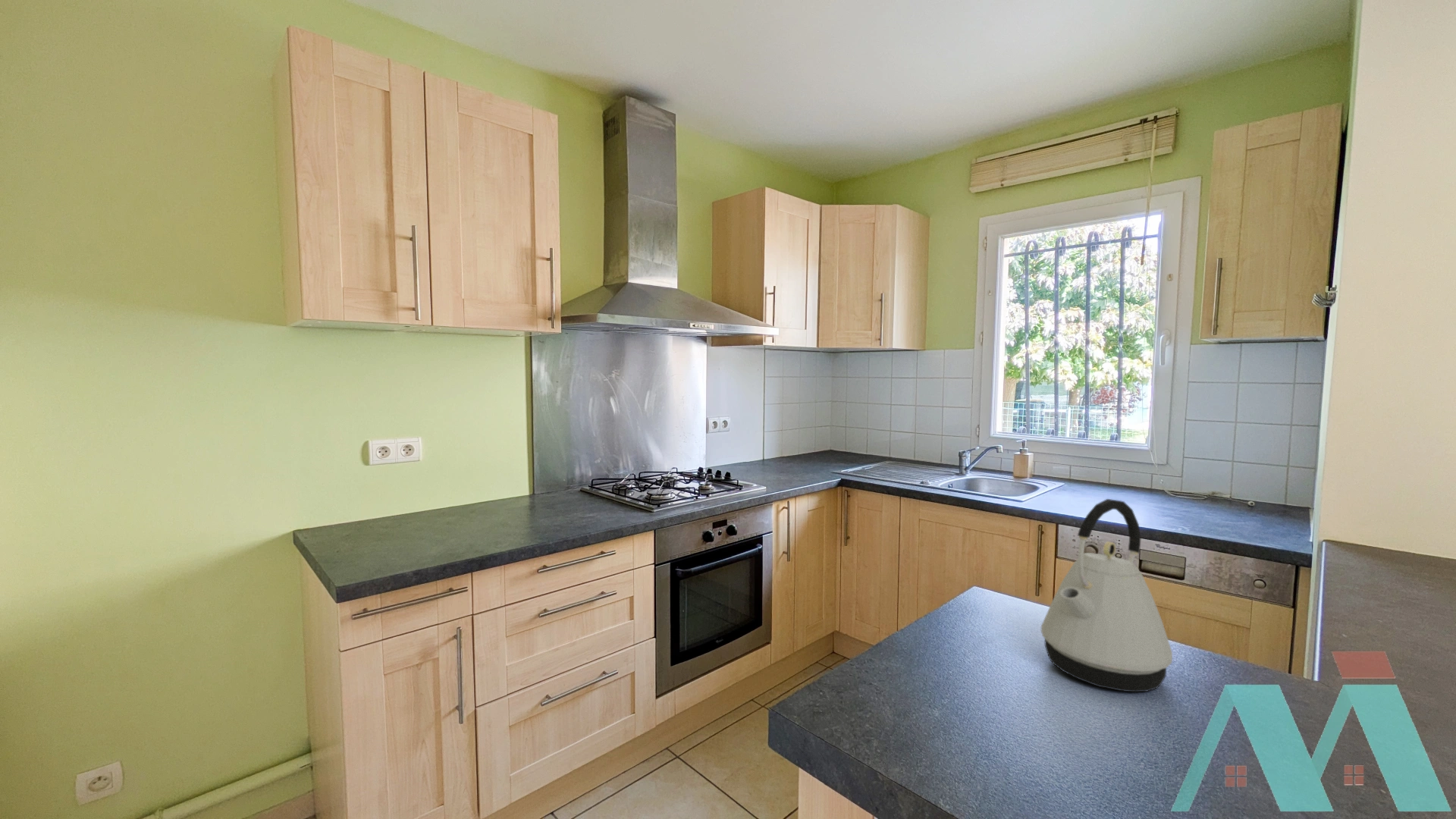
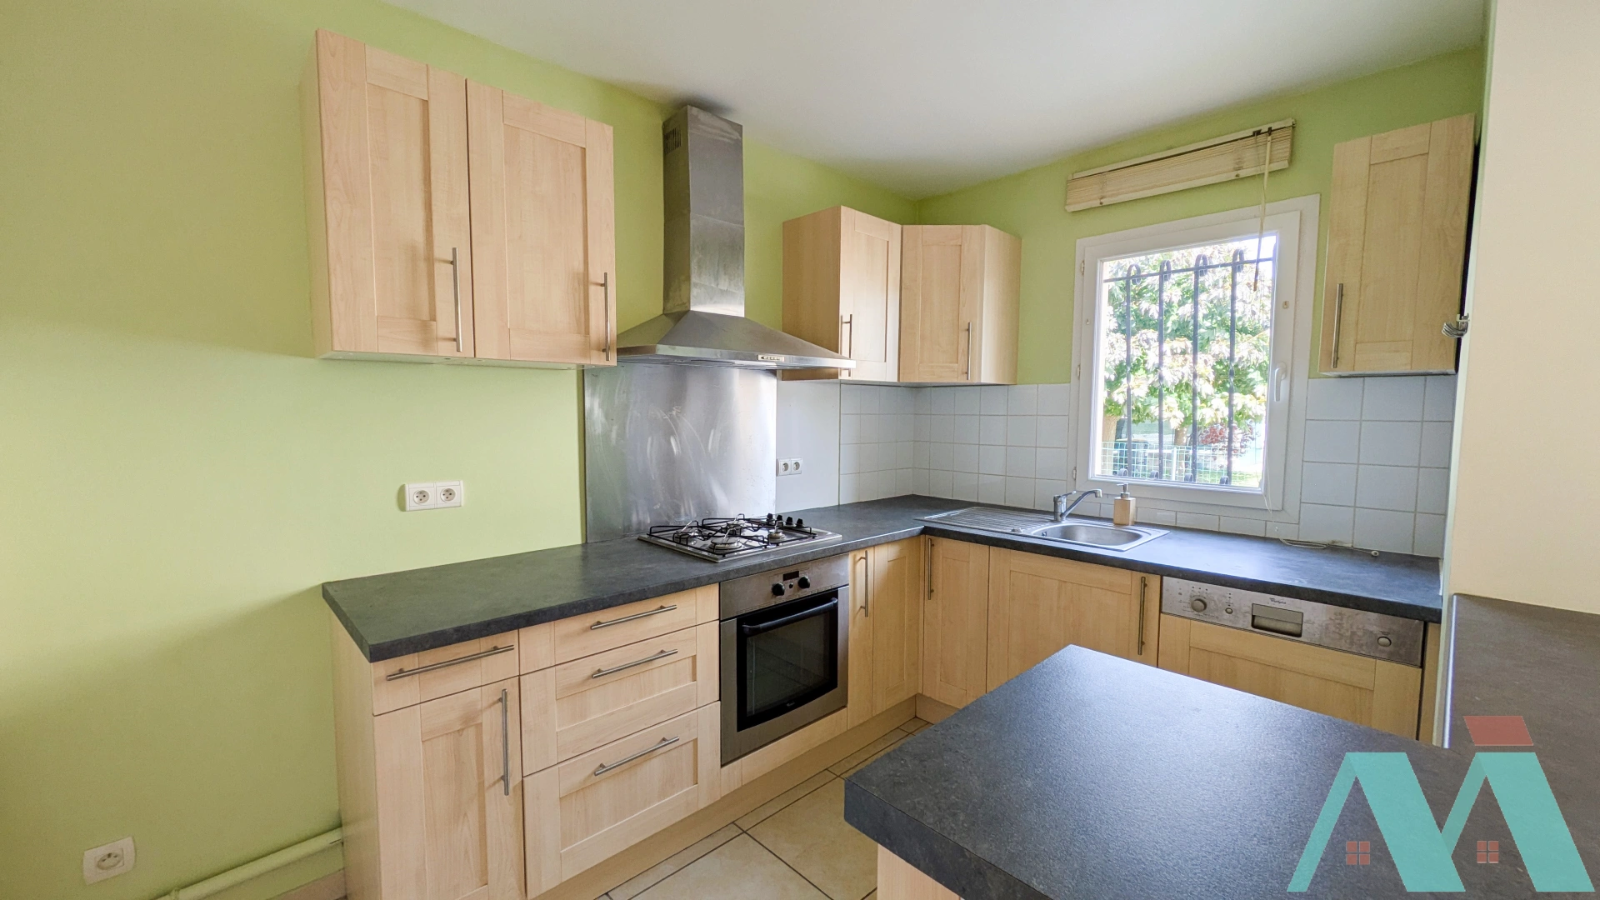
- kettle [1040,498,1173,693]
